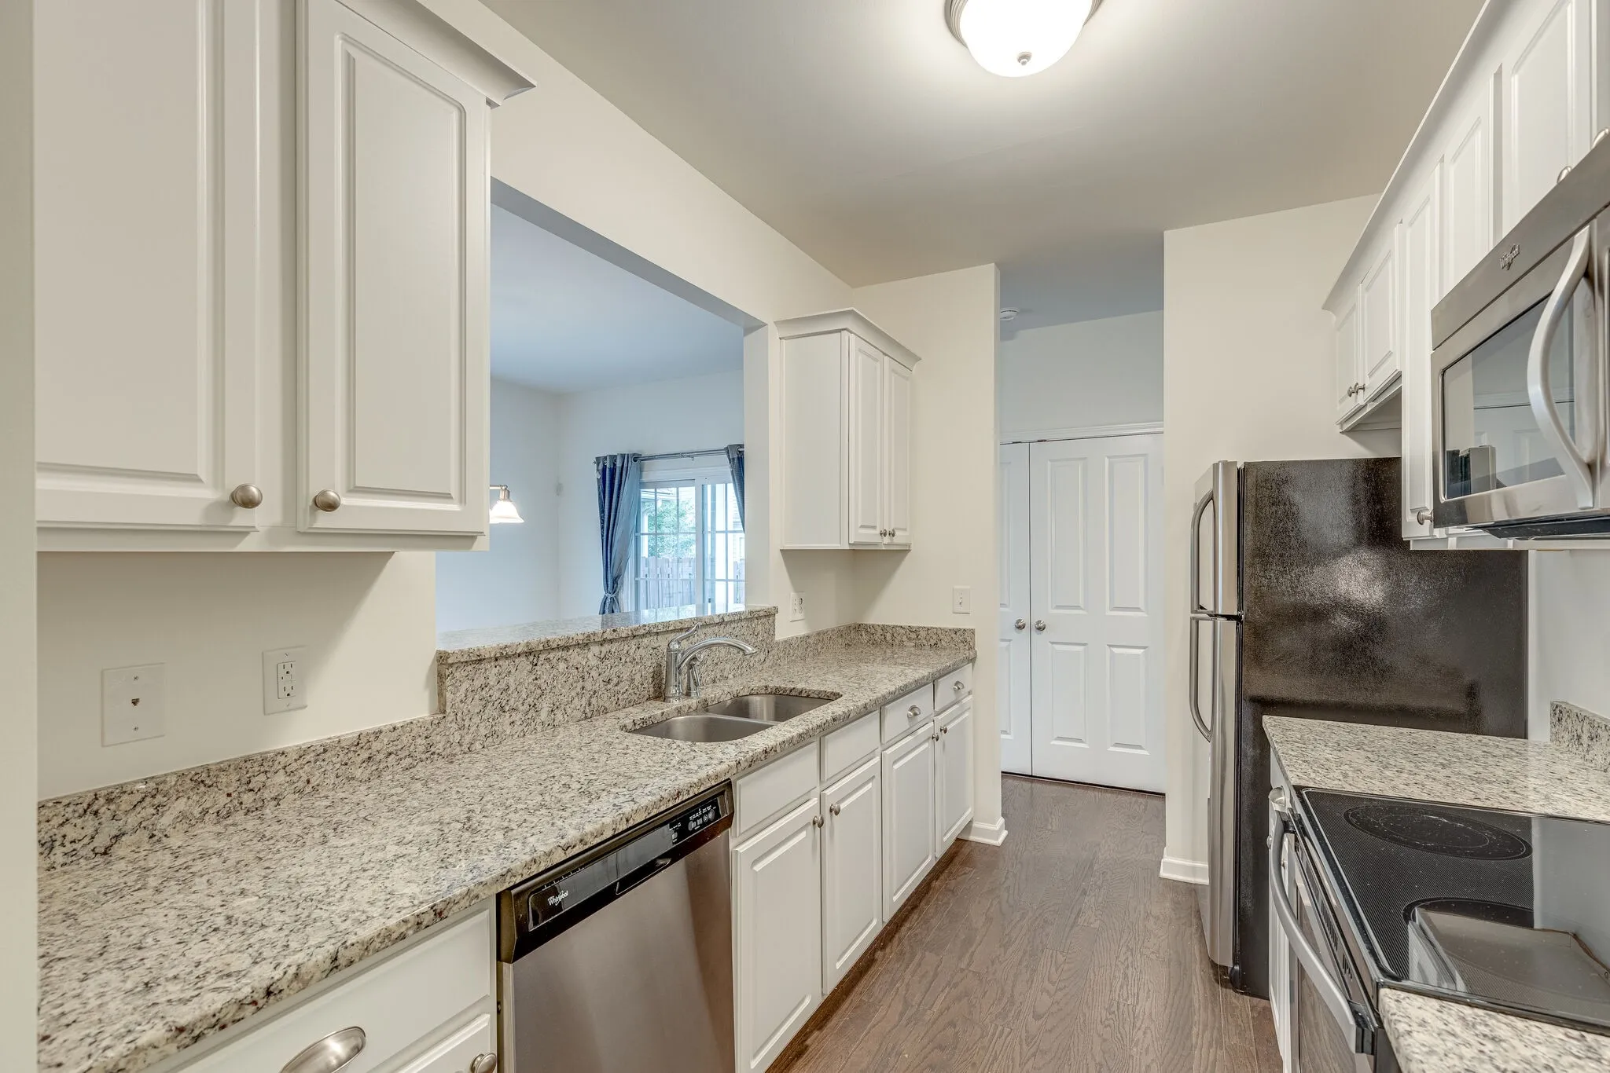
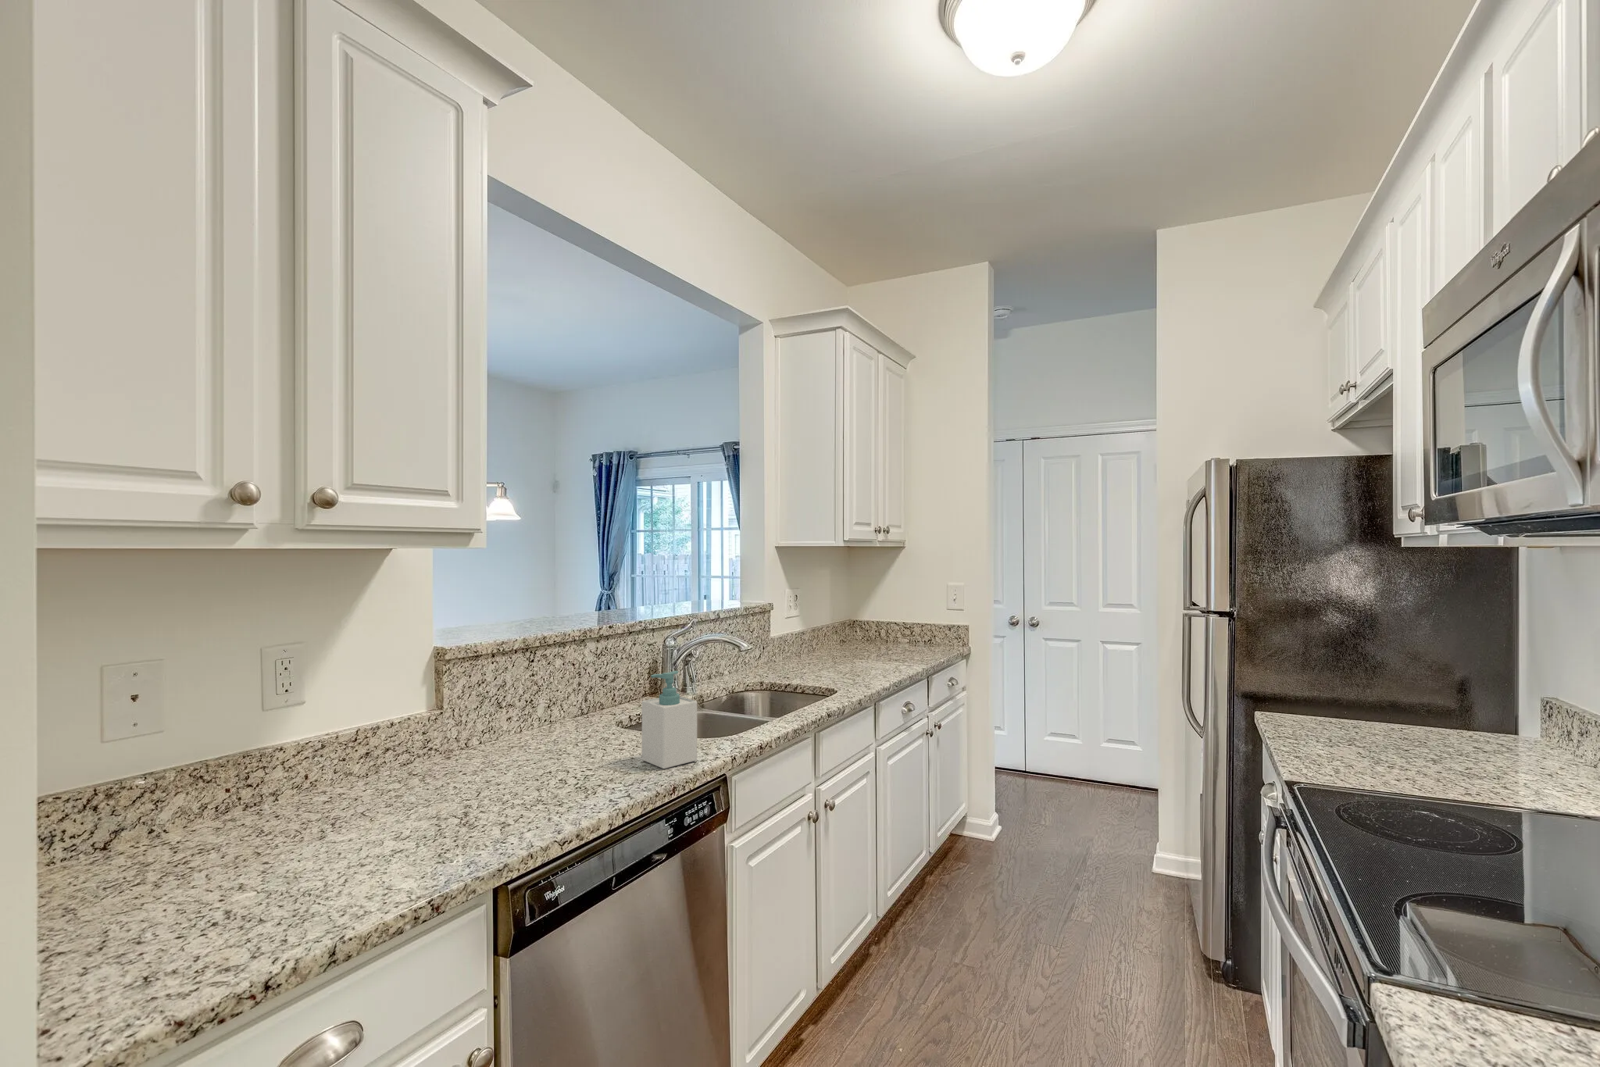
+ soap bottle [642,670,698,769]
